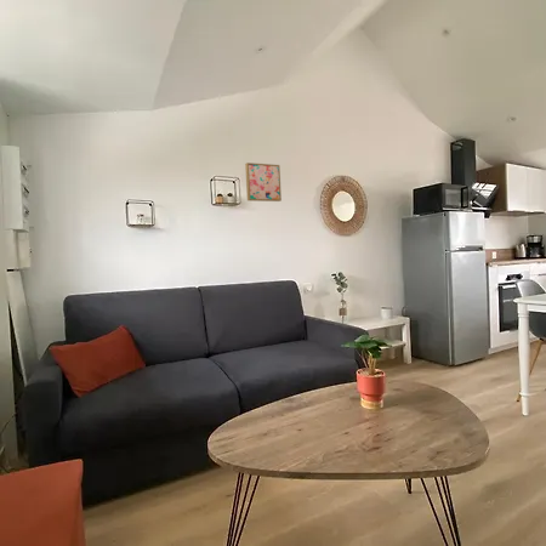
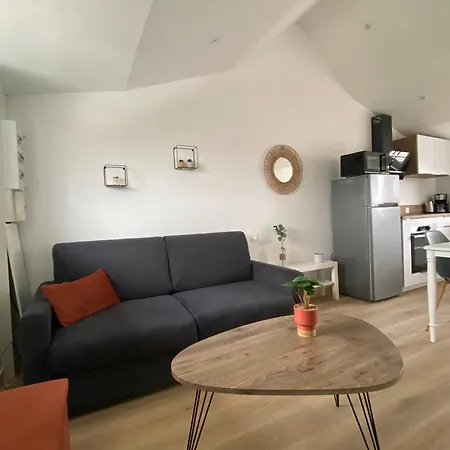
- wall art [244,161,283,203]
